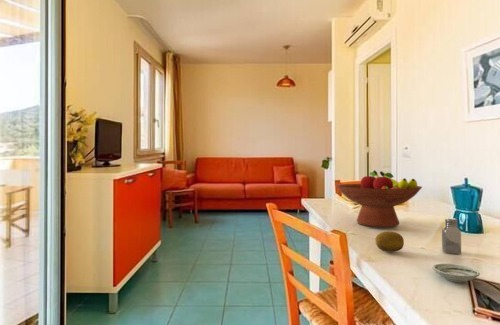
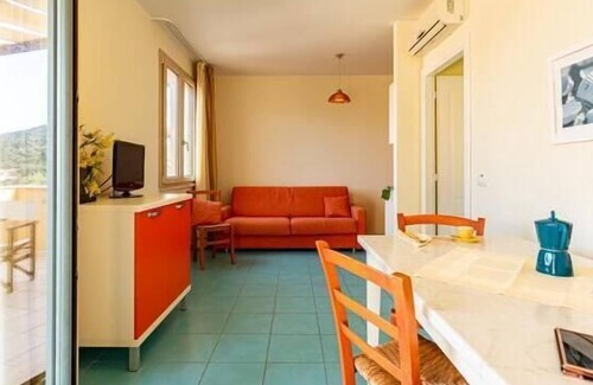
- fruit bowl [335,169,423,228]
- saucer [432,262,481,283]
- fruit [375,230,405,253]
- saltshaker [441,217,462,255]
